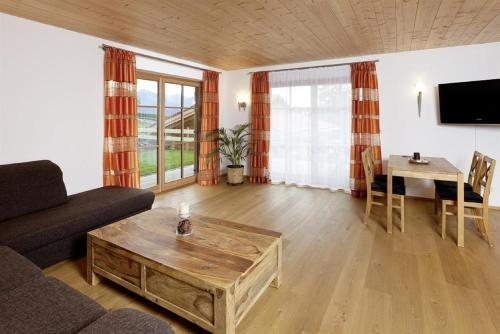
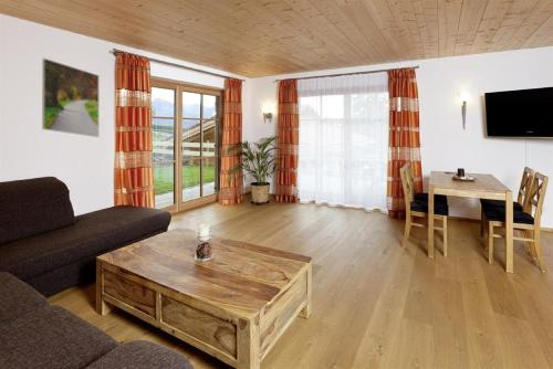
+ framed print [41,57,100,138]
